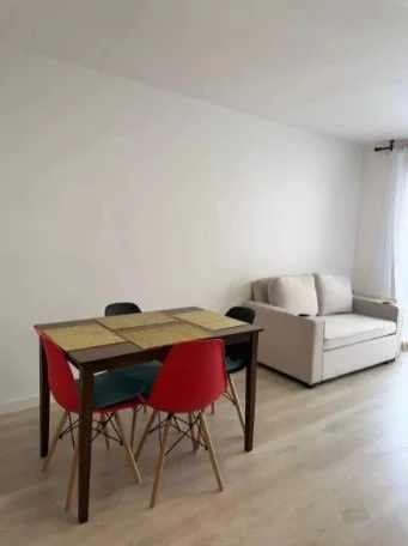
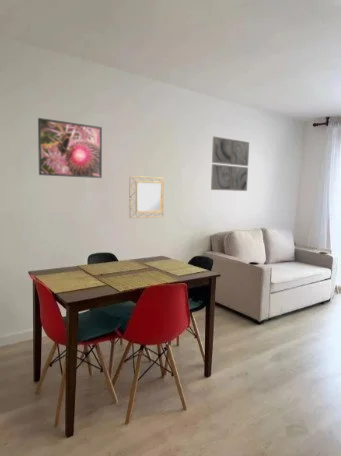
+ home mirror [128,175,165,219]
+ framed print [37,117,103,179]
+ wall art [210,136,250,192]
